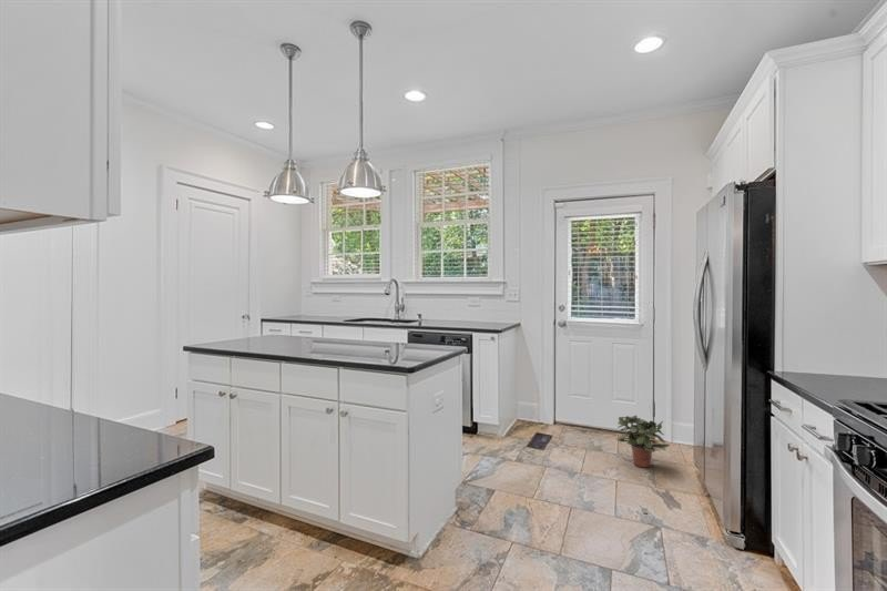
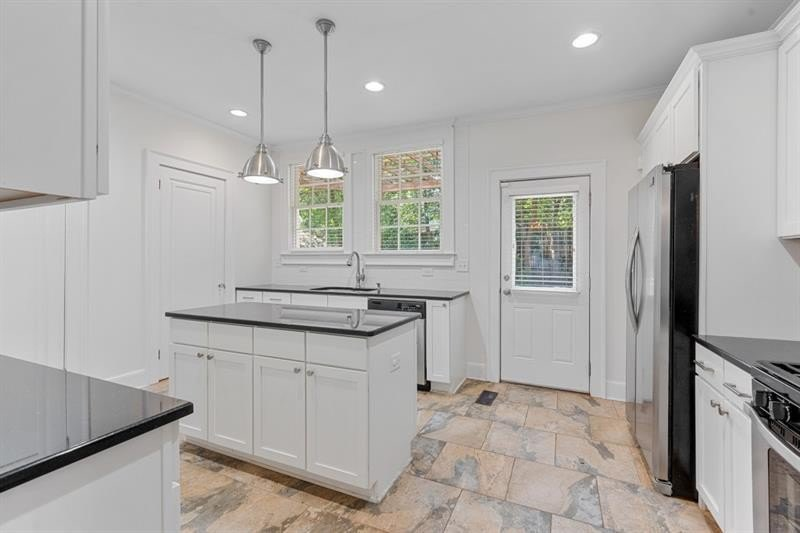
- potted plant [614,414,671,468]
